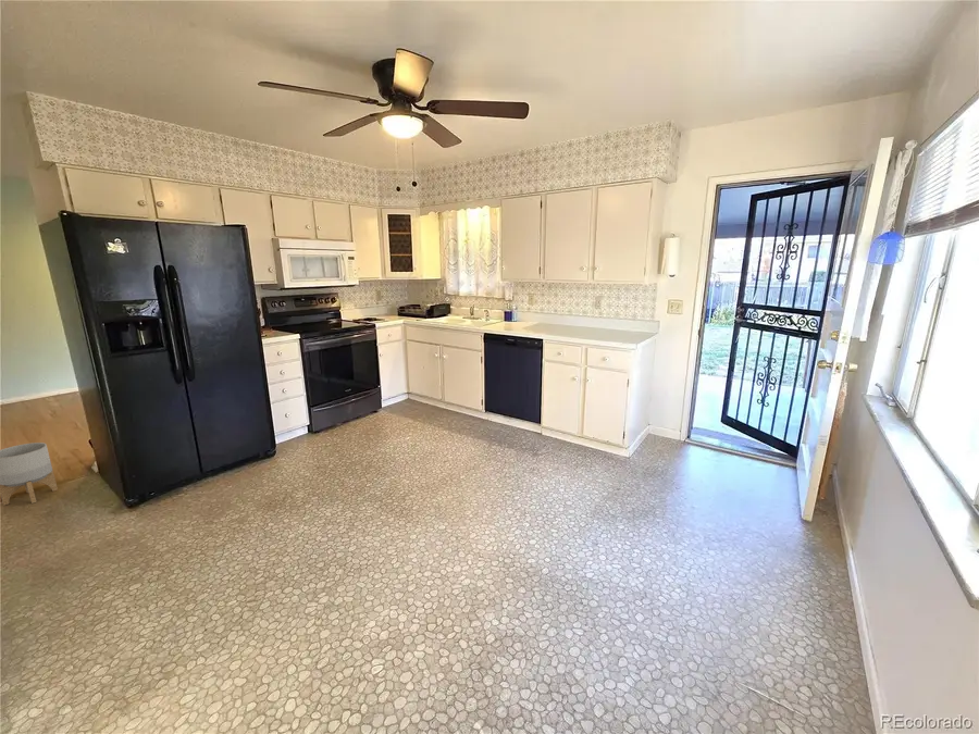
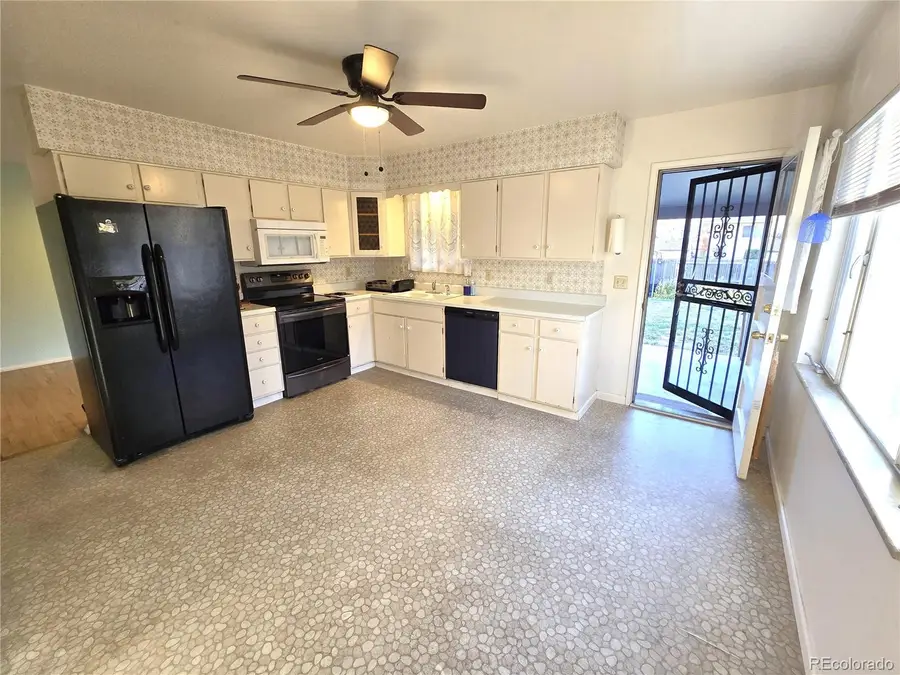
- planter [0,441,59,507]
